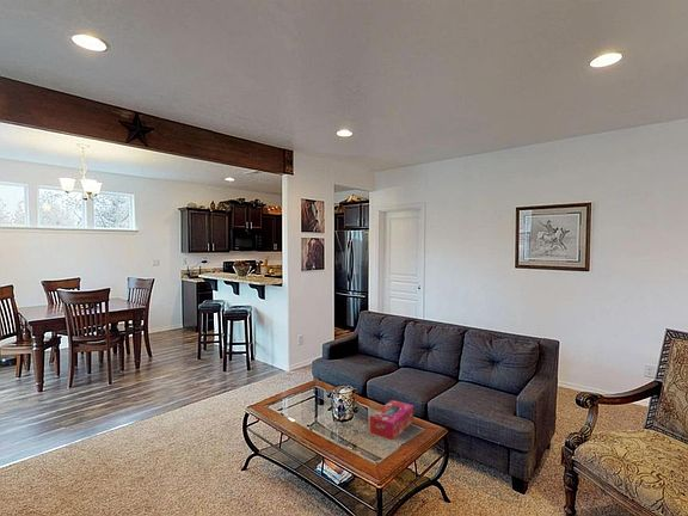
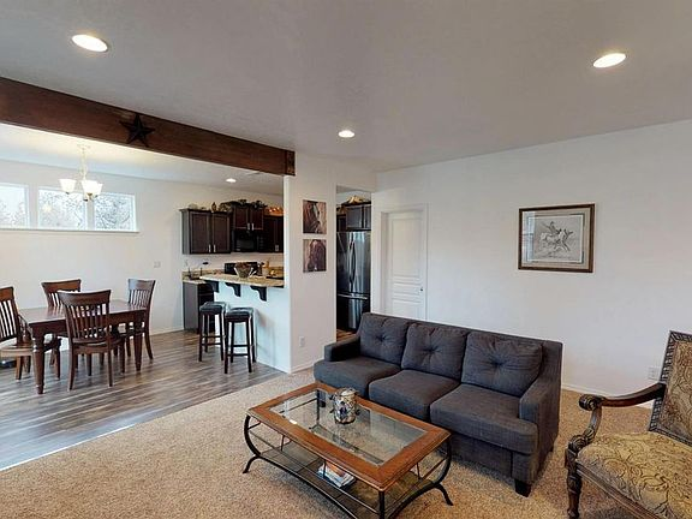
- tissue box [369,399,414,441]
